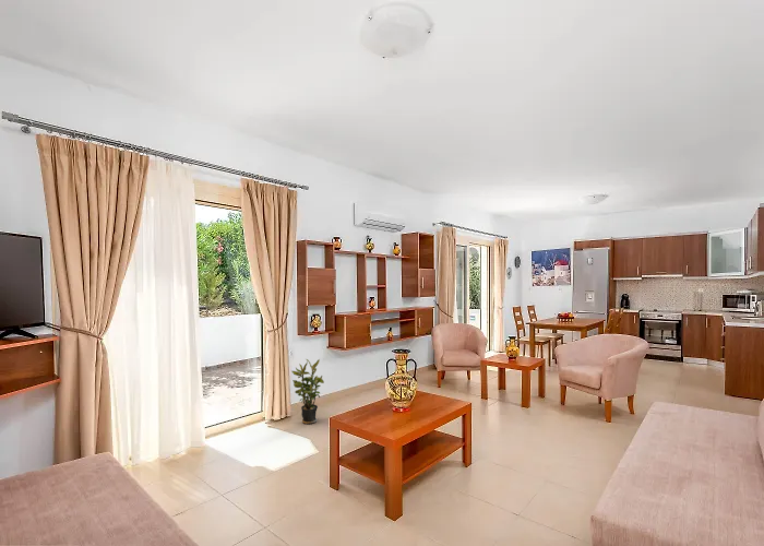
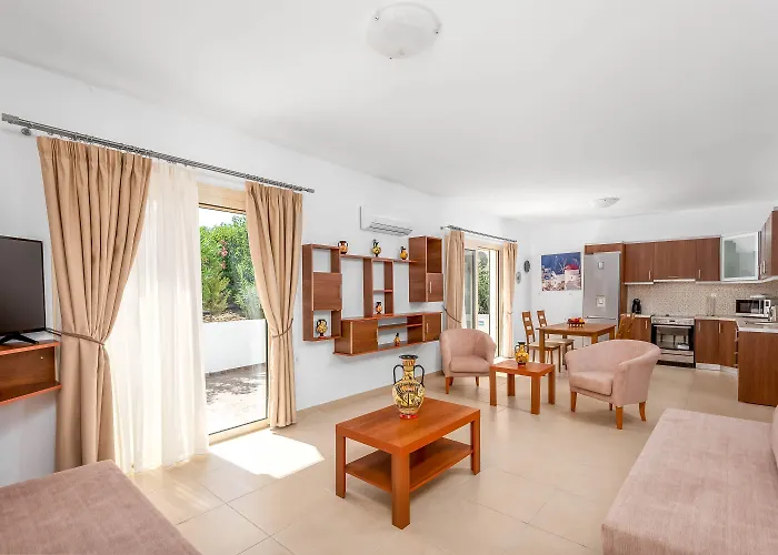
- potted plant [290,358,325,425]
